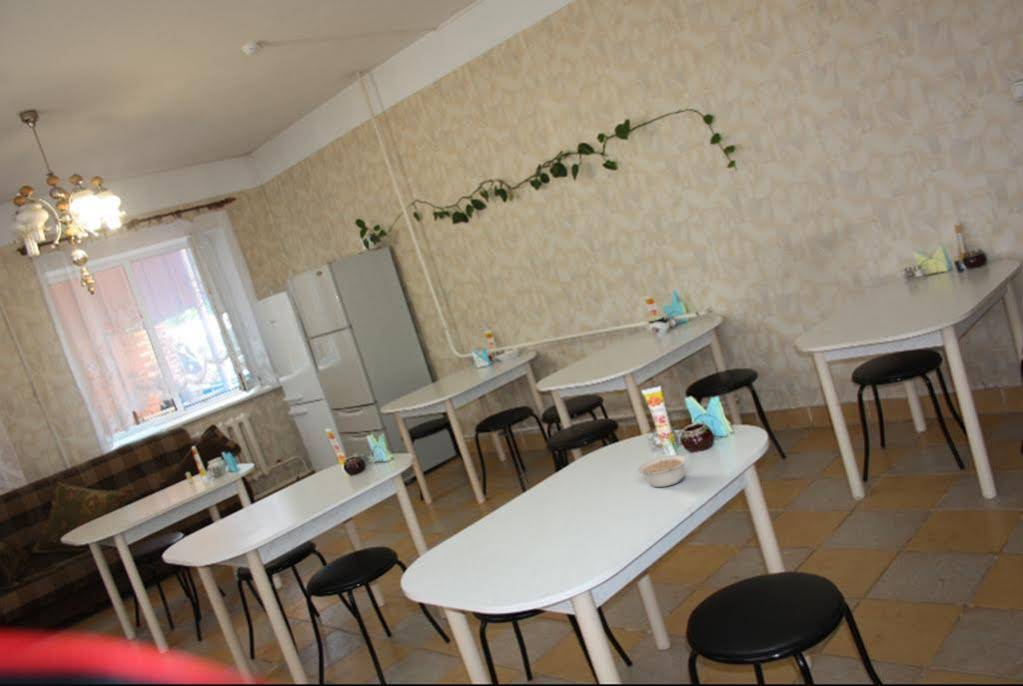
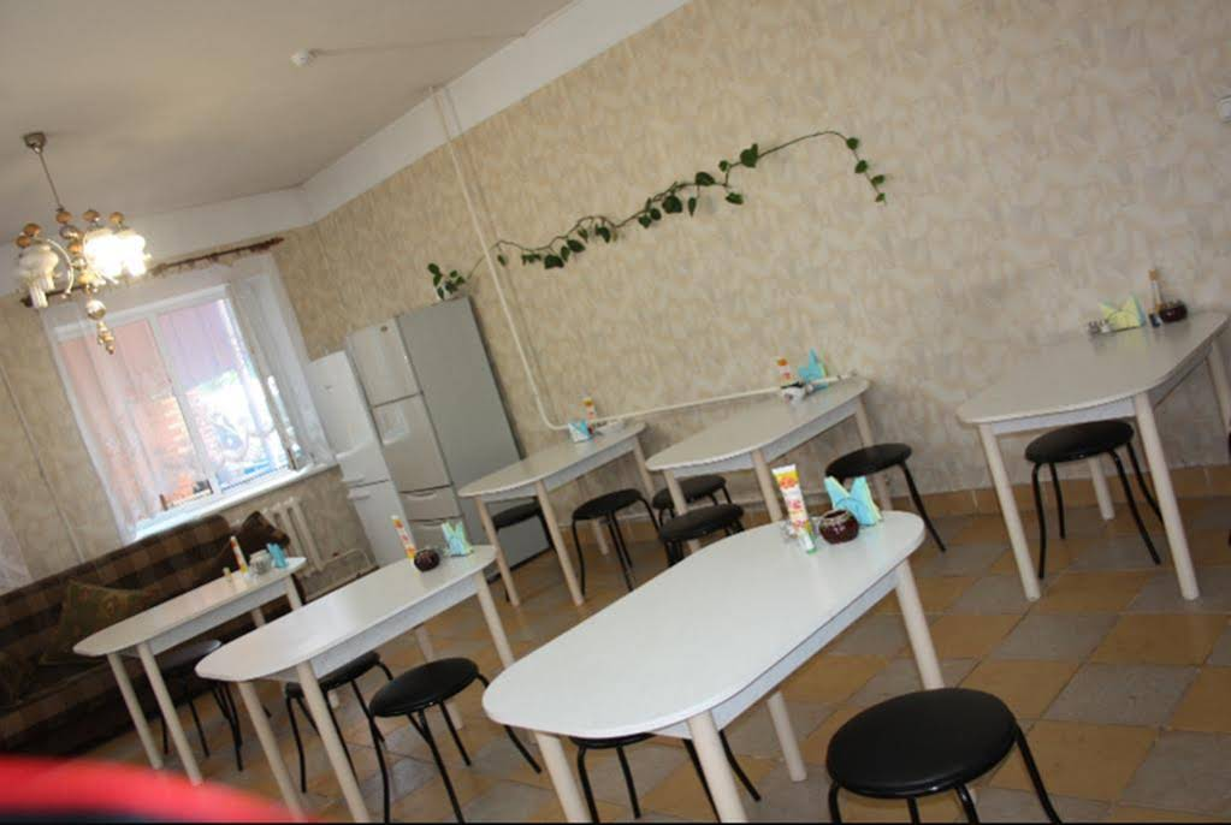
- legume [637,454,688,488]
